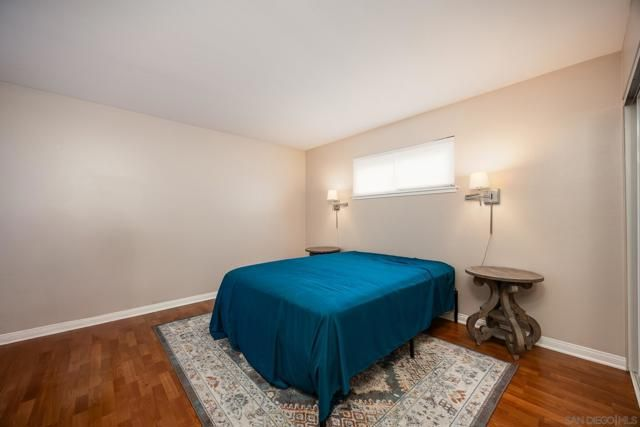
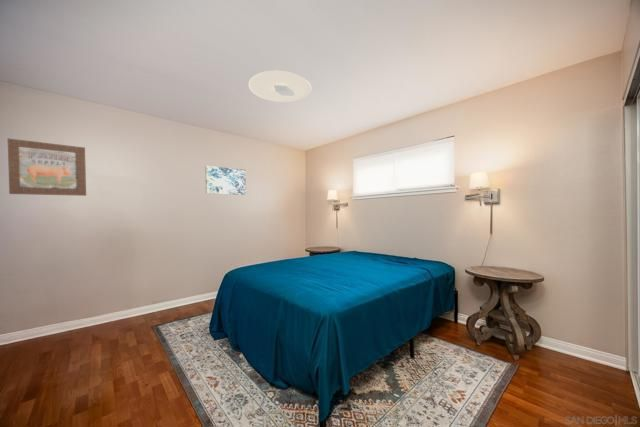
+ wall art [7,138,87,197]
+ wall art [204,165,247,196]
+ ceiling light [248,70,312,103]
